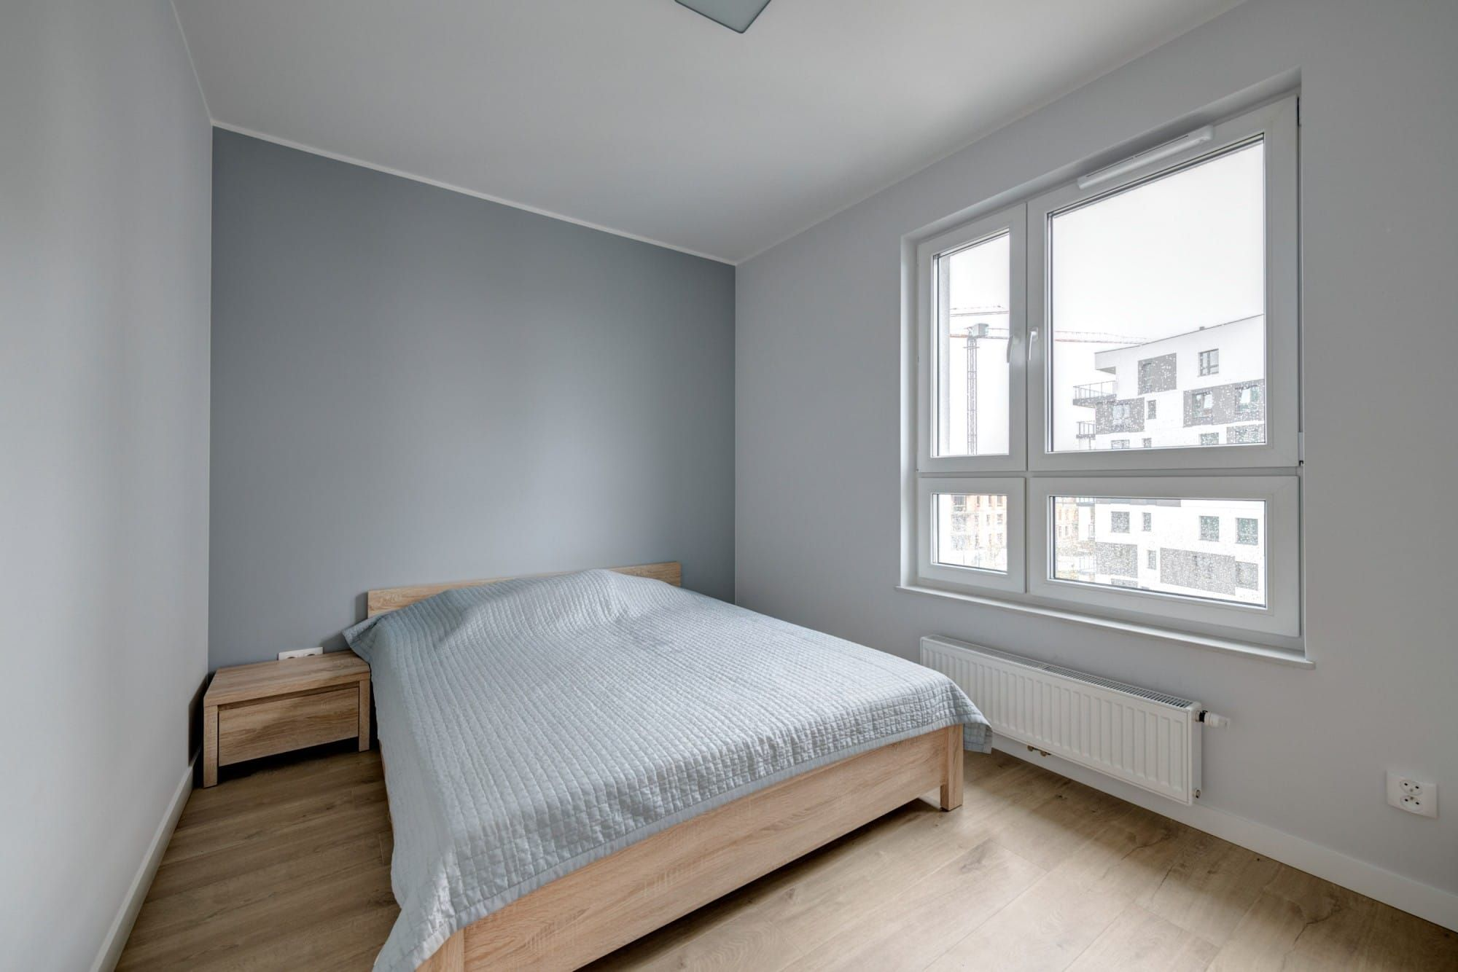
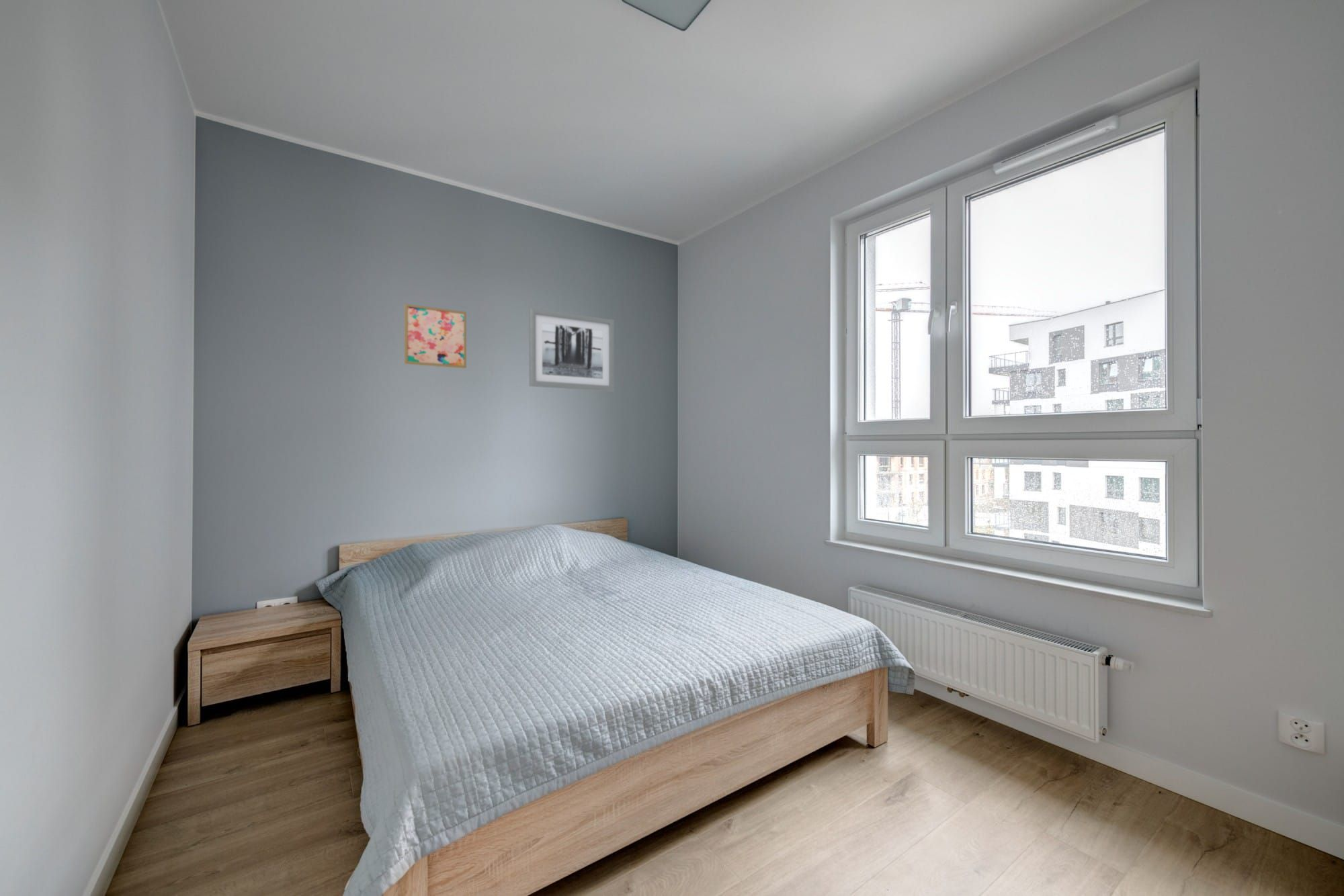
+ wall art [528,308,615,392]
+ wall art [403,304,467,369]
